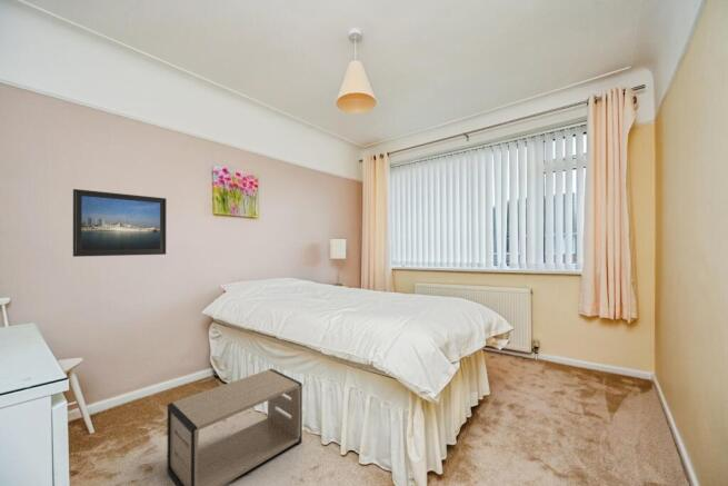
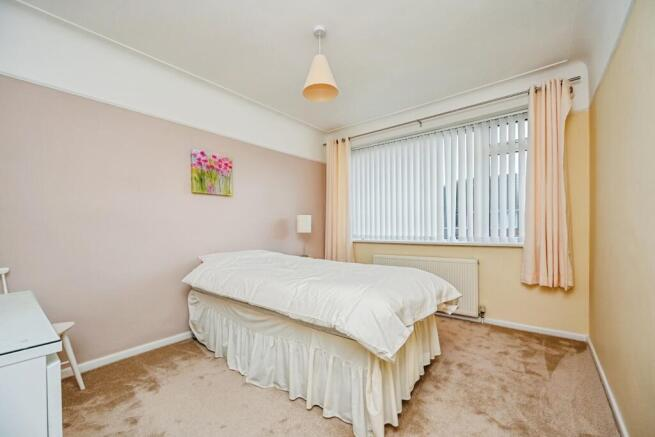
- nightstand [166,368,303,486]
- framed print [72,188,168,258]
